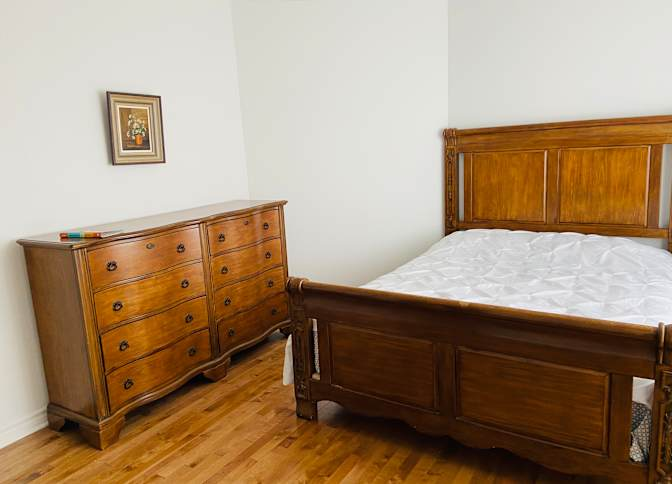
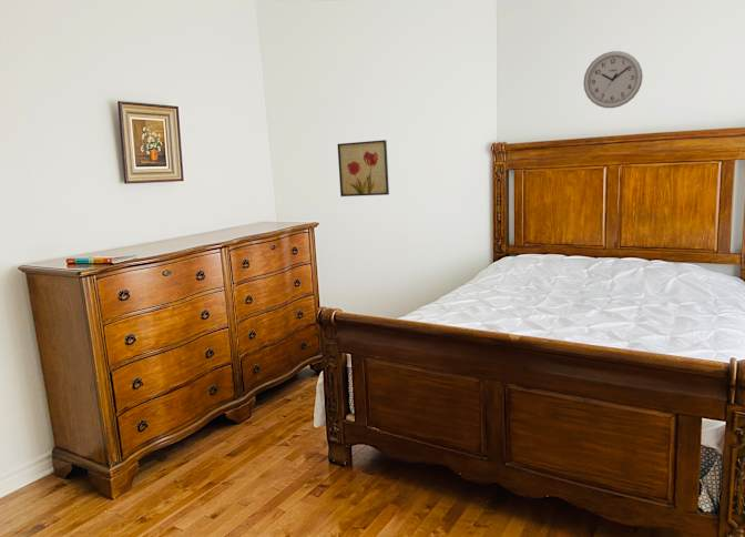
+ wall clock [582,50,644,109]
+ wall art [337,139,390,197]
